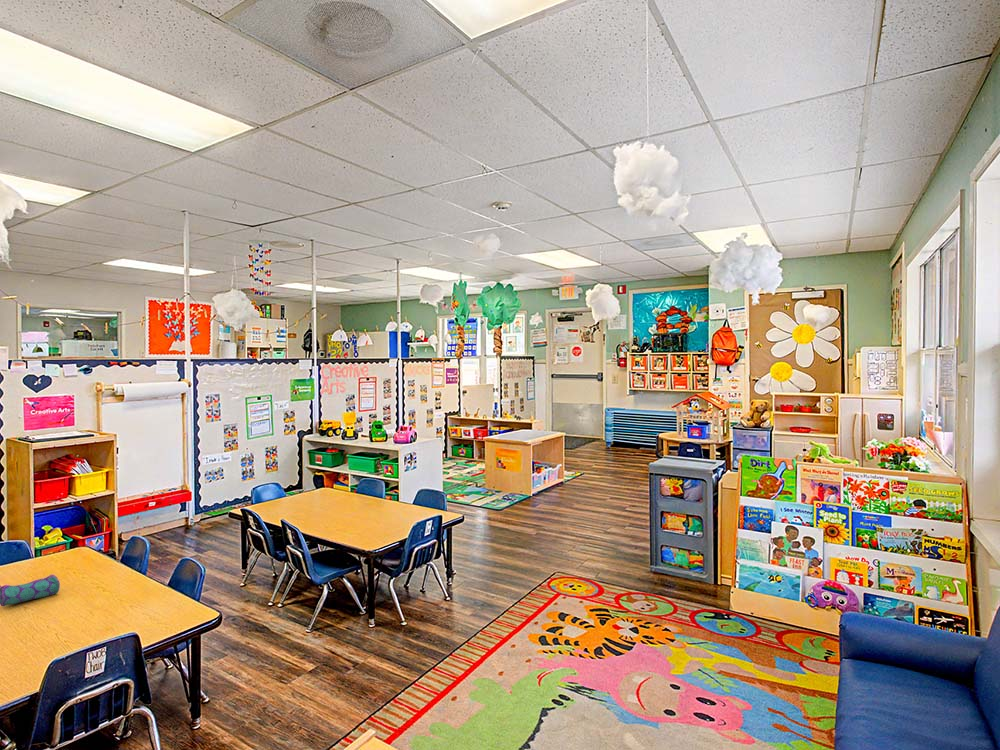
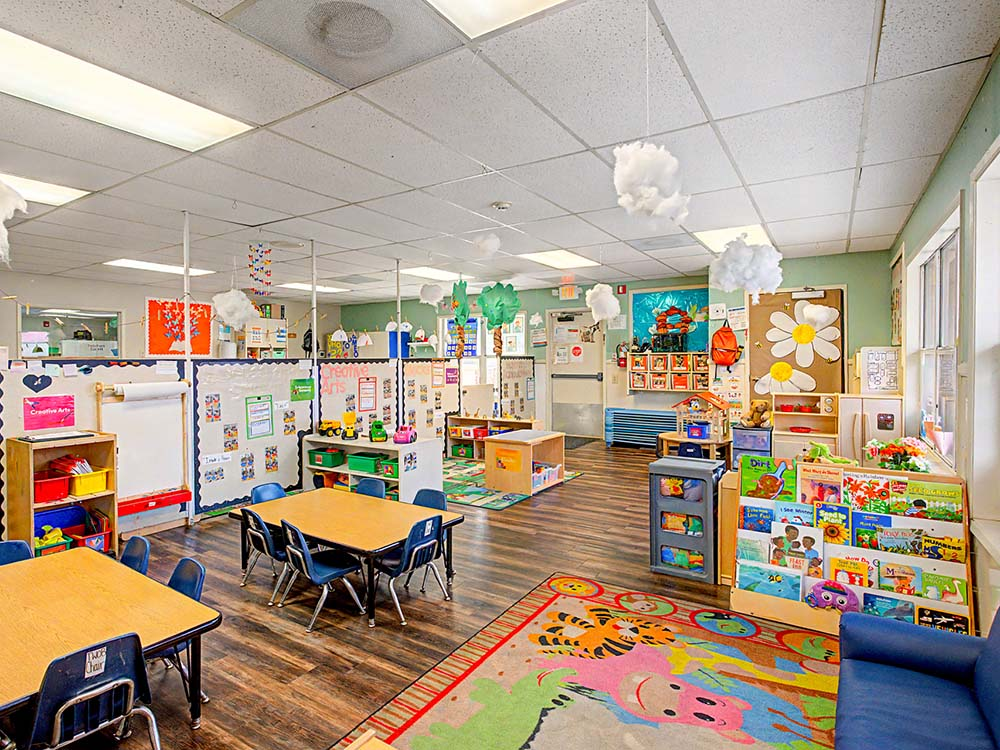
- pencil case [0,574,61,607]
